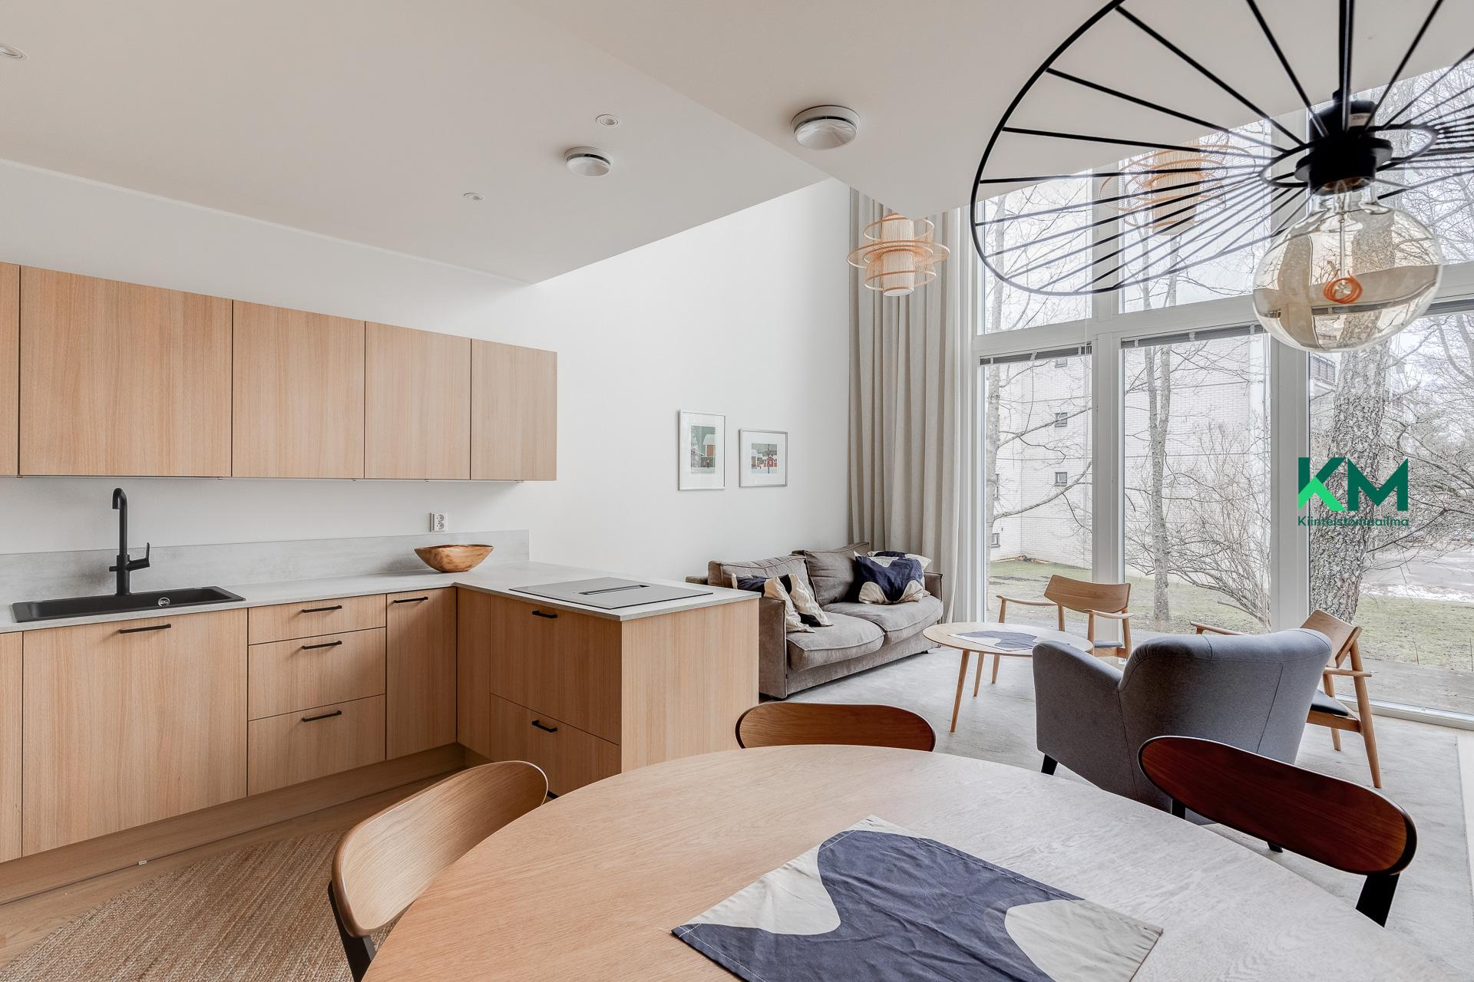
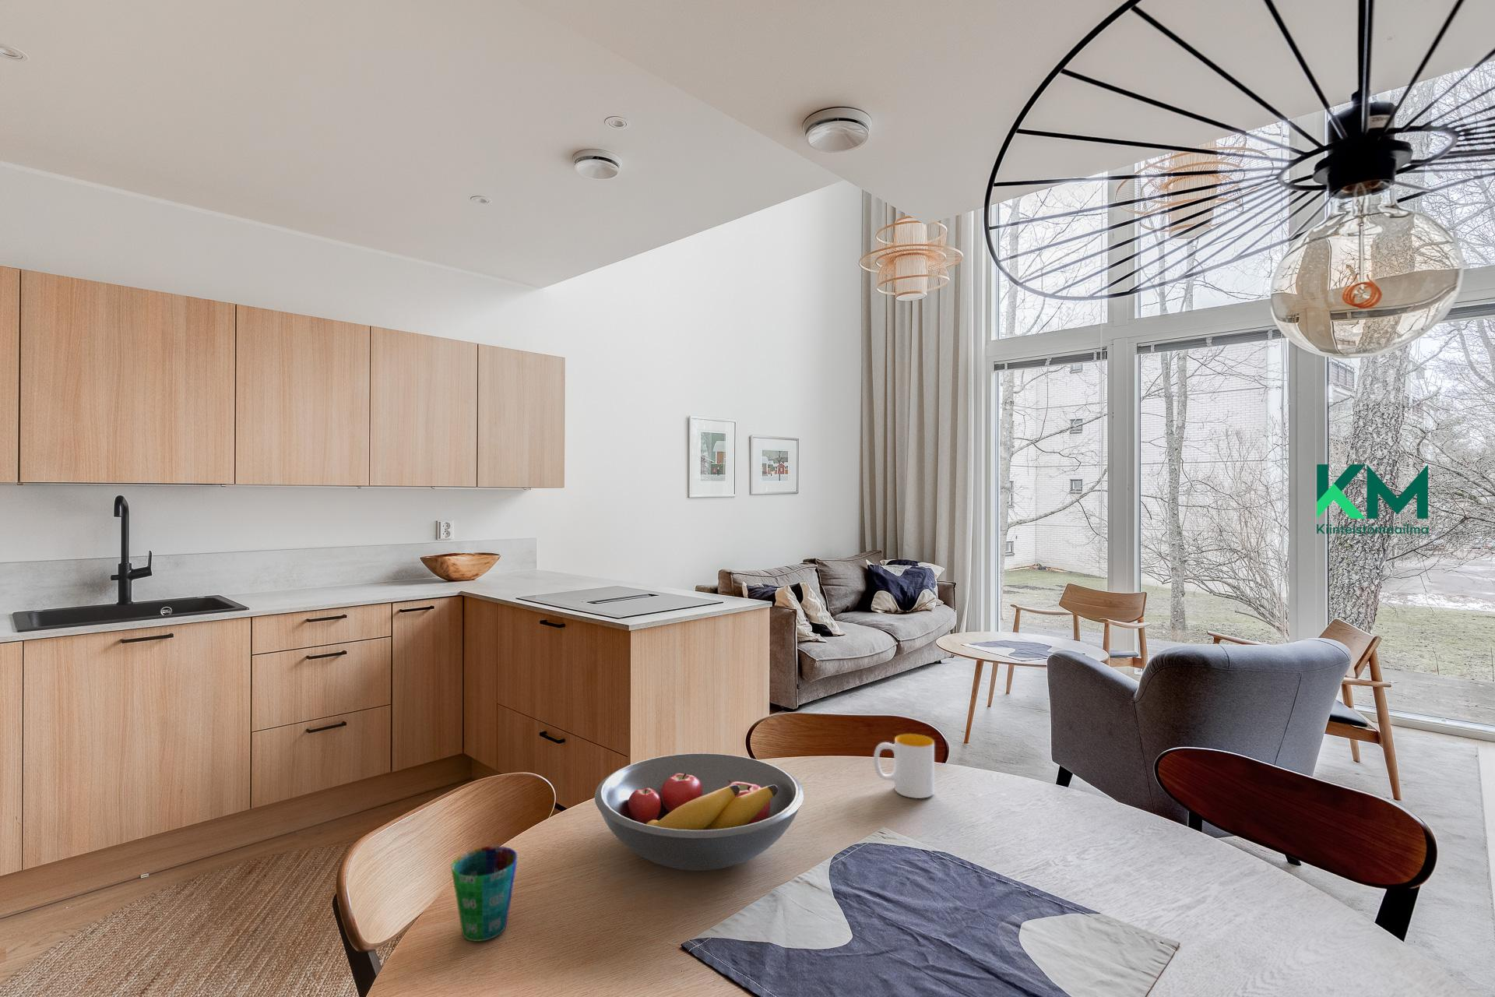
+ cup [873,733,935,799]
+ cup [451,845,518,942]
+ fruit bowl [594,752,805,871]
